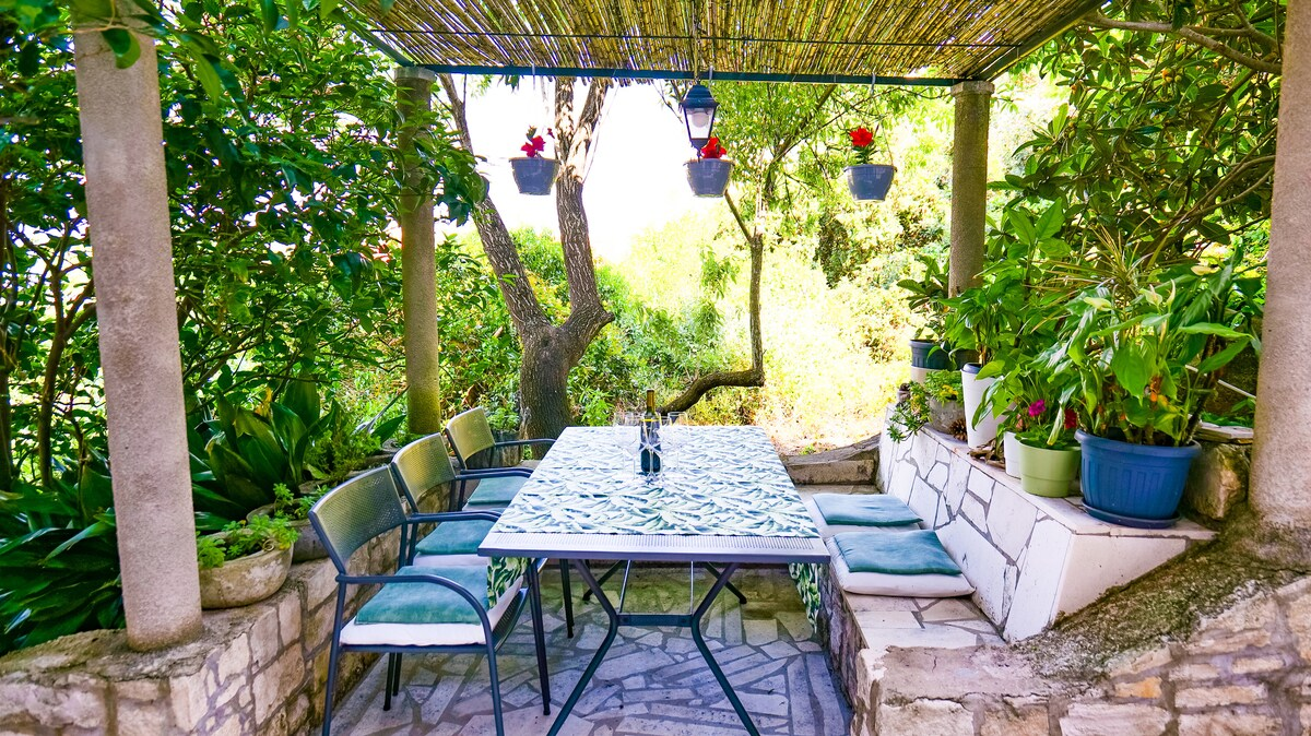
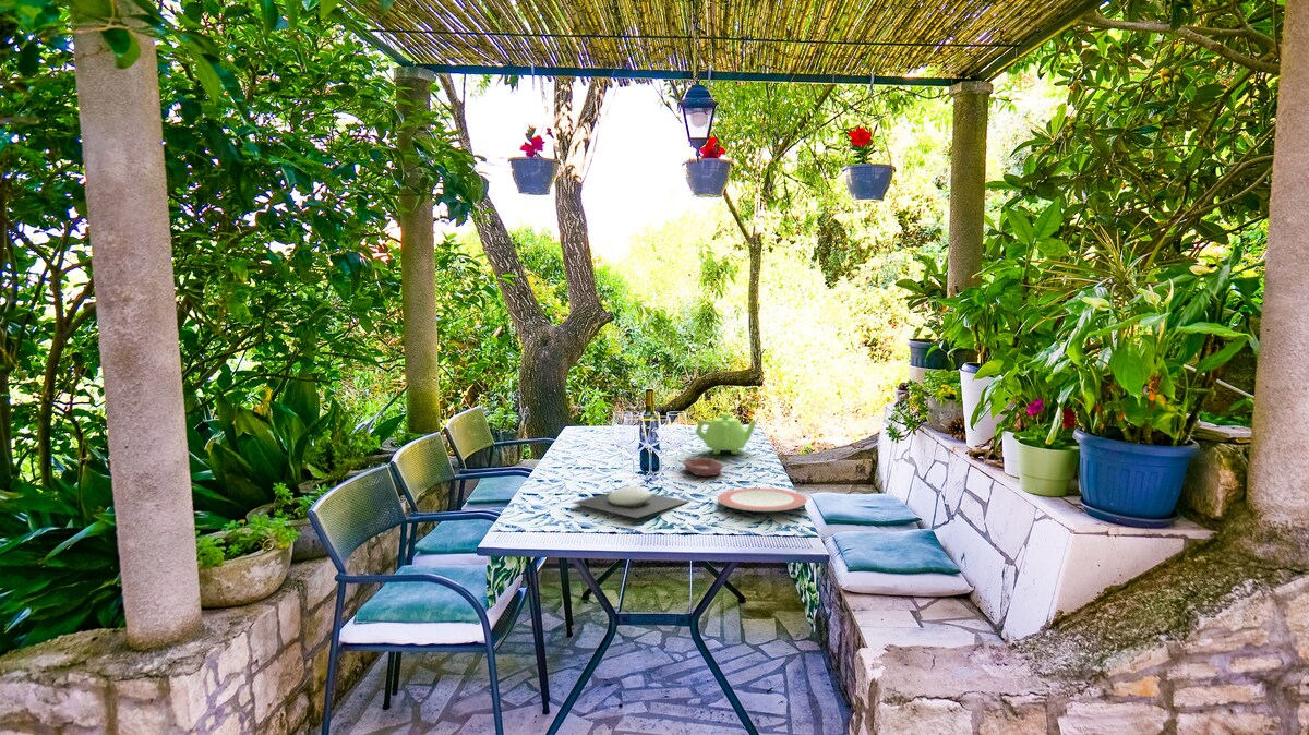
+ plate [717,487,808,513]
+ plate [572,486,689,519]
+ teapot [695,412,757,455]
+ bowl [681,457,725,478]
